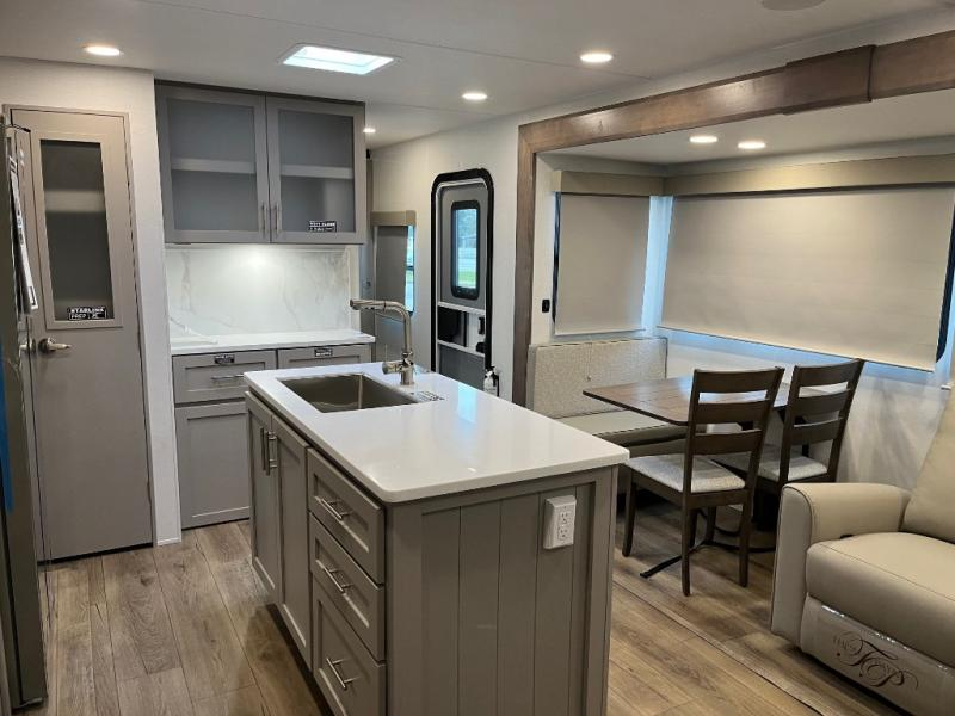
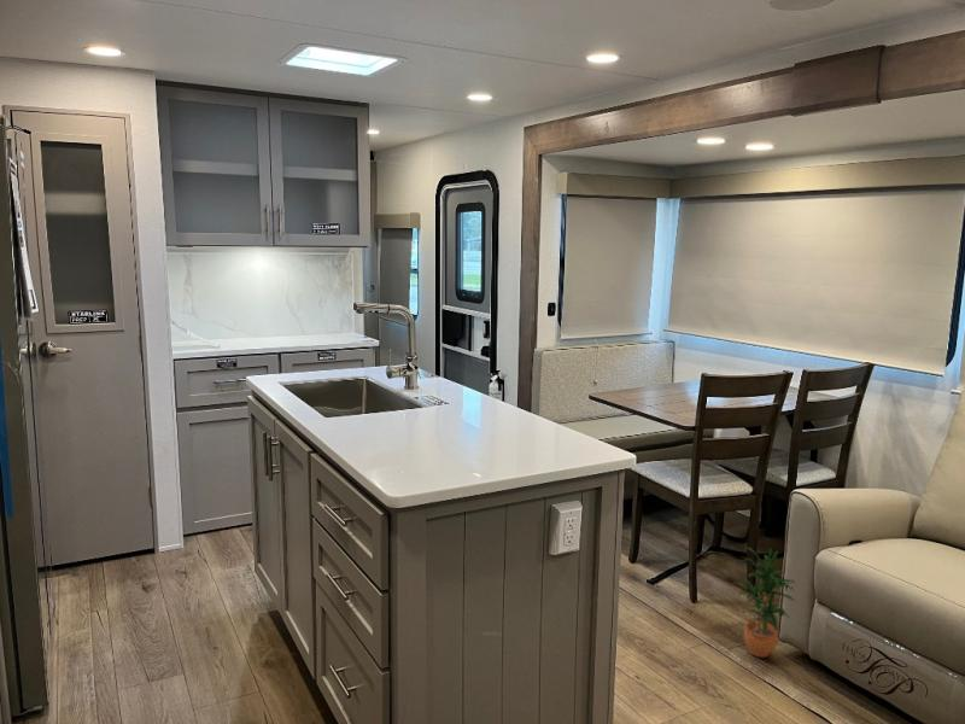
+ potted plant [733,547,796,659]
